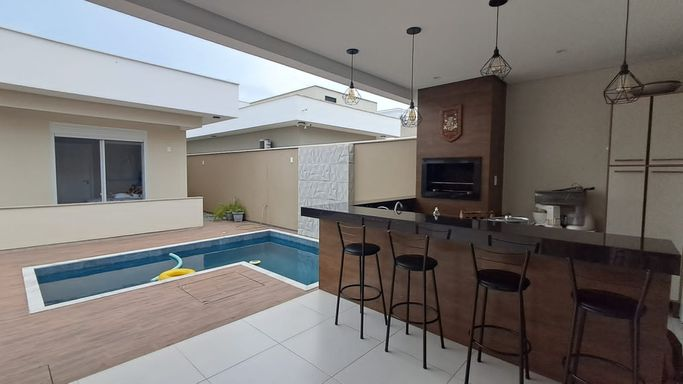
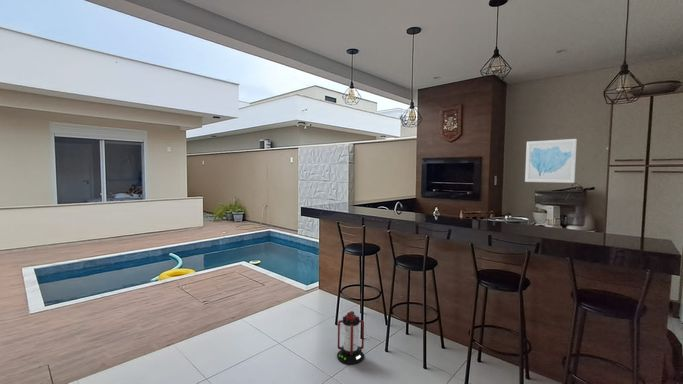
+ lantern [336,310,365,365]
+ wall art [524,138,578,184]
